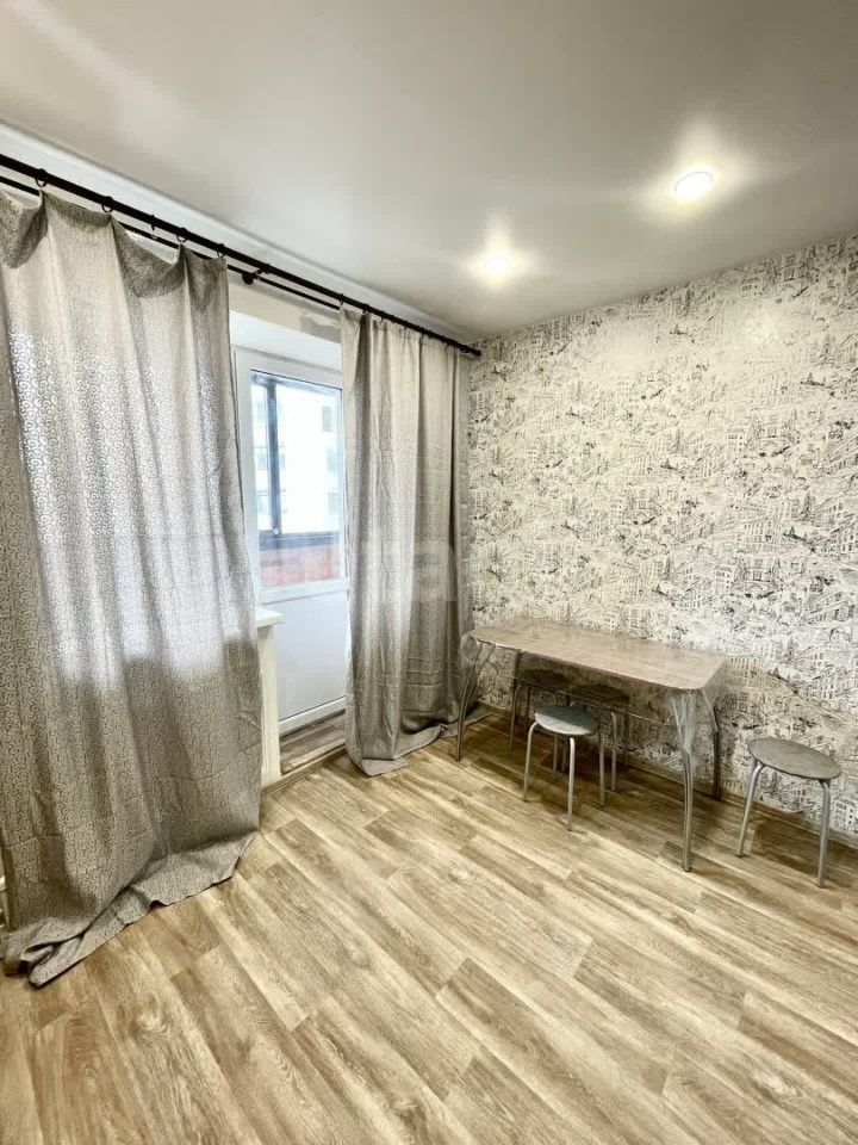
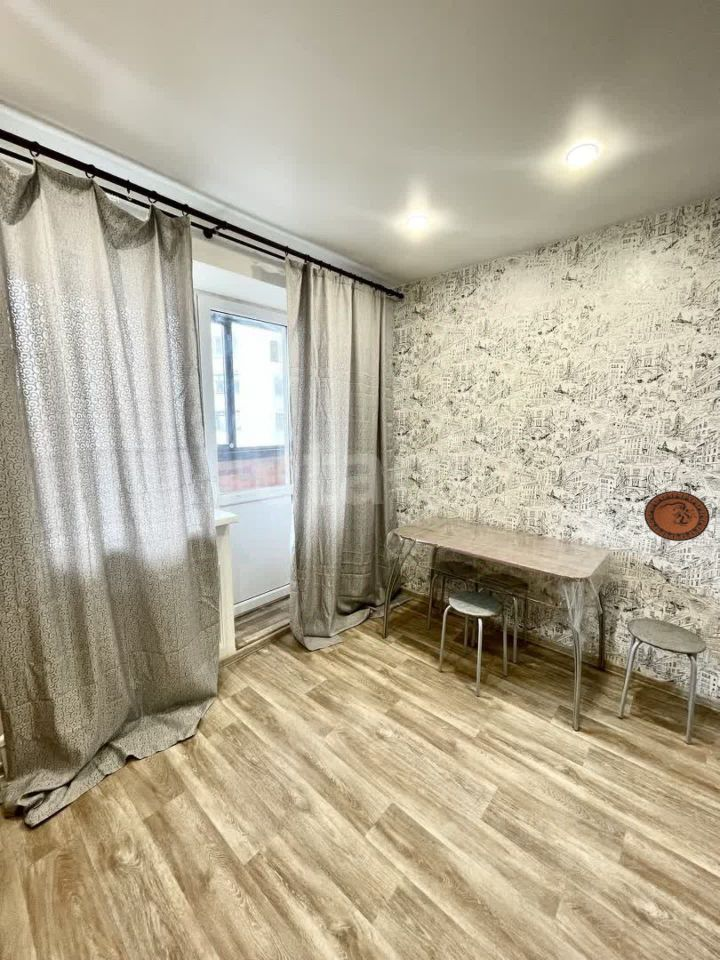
+ decorative plate [643,490,710,542]
